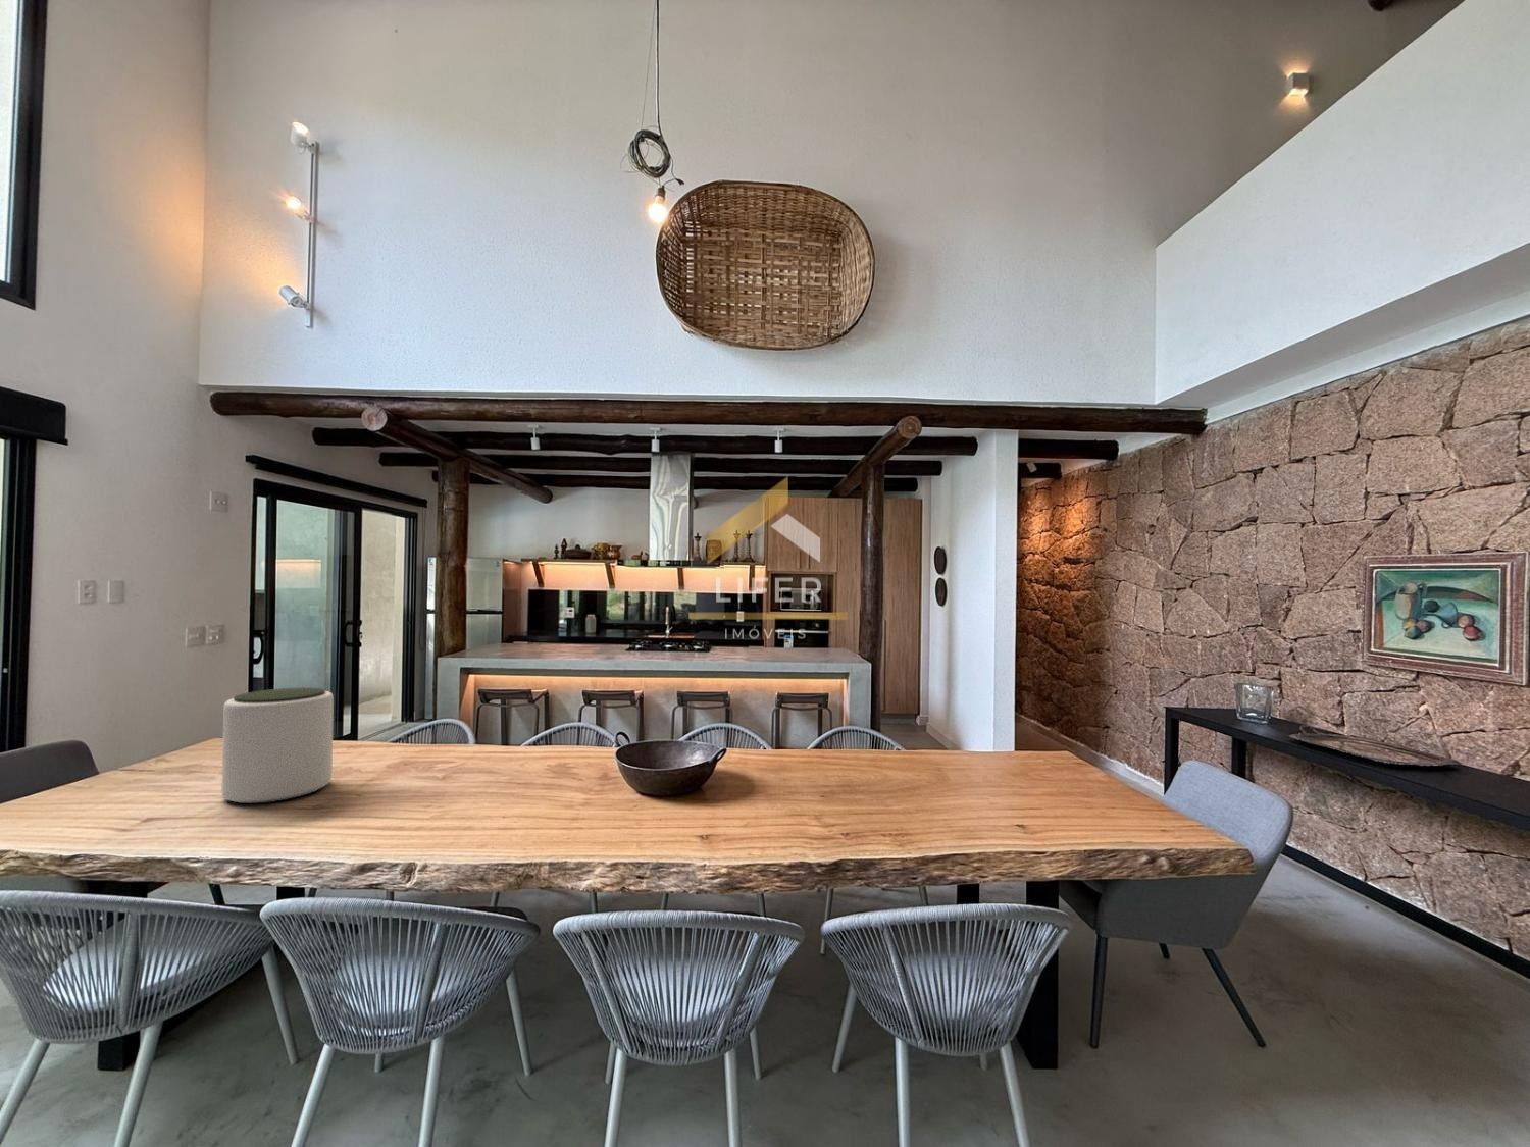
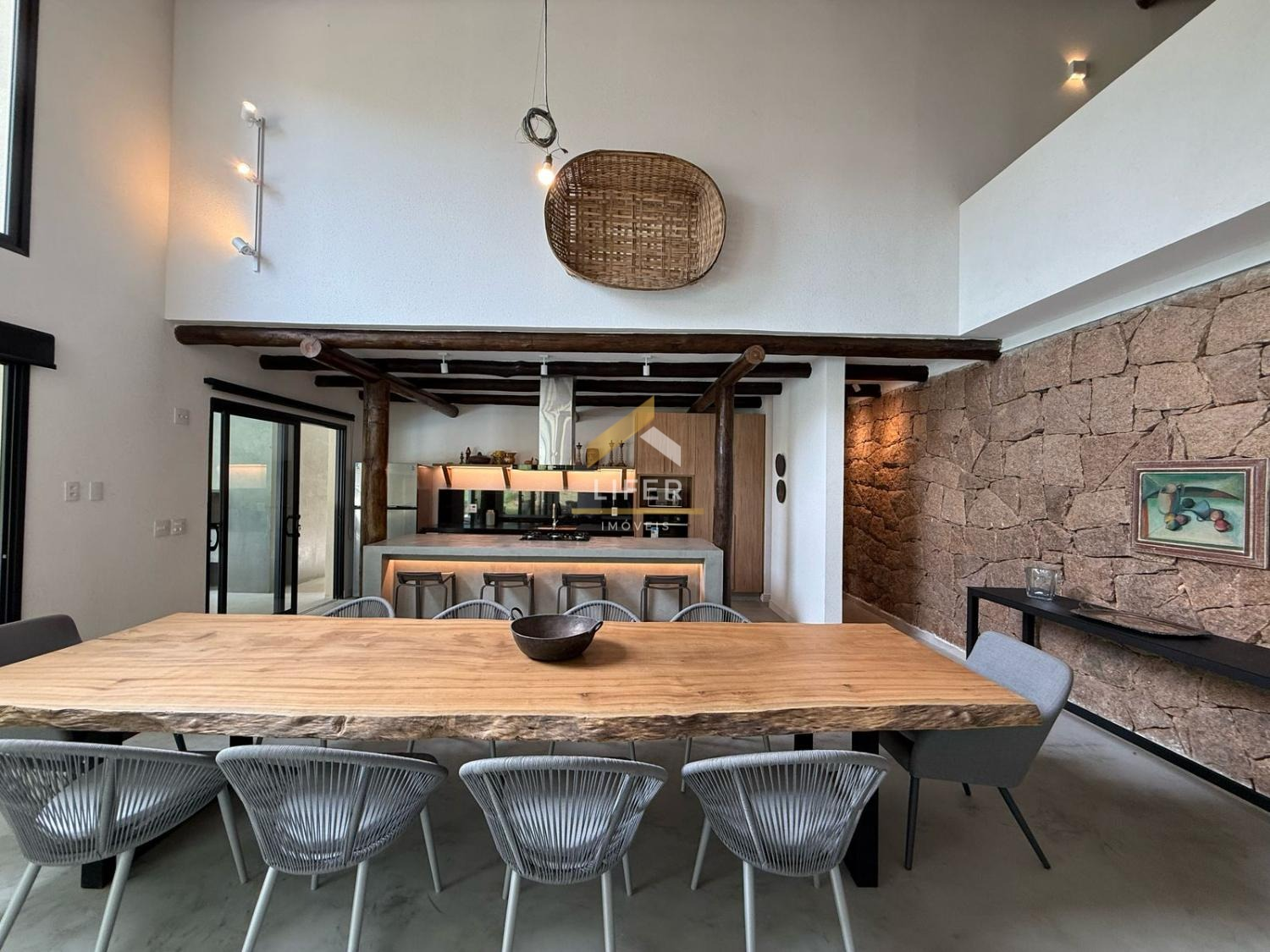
- plant pot [220,687,335,805]
